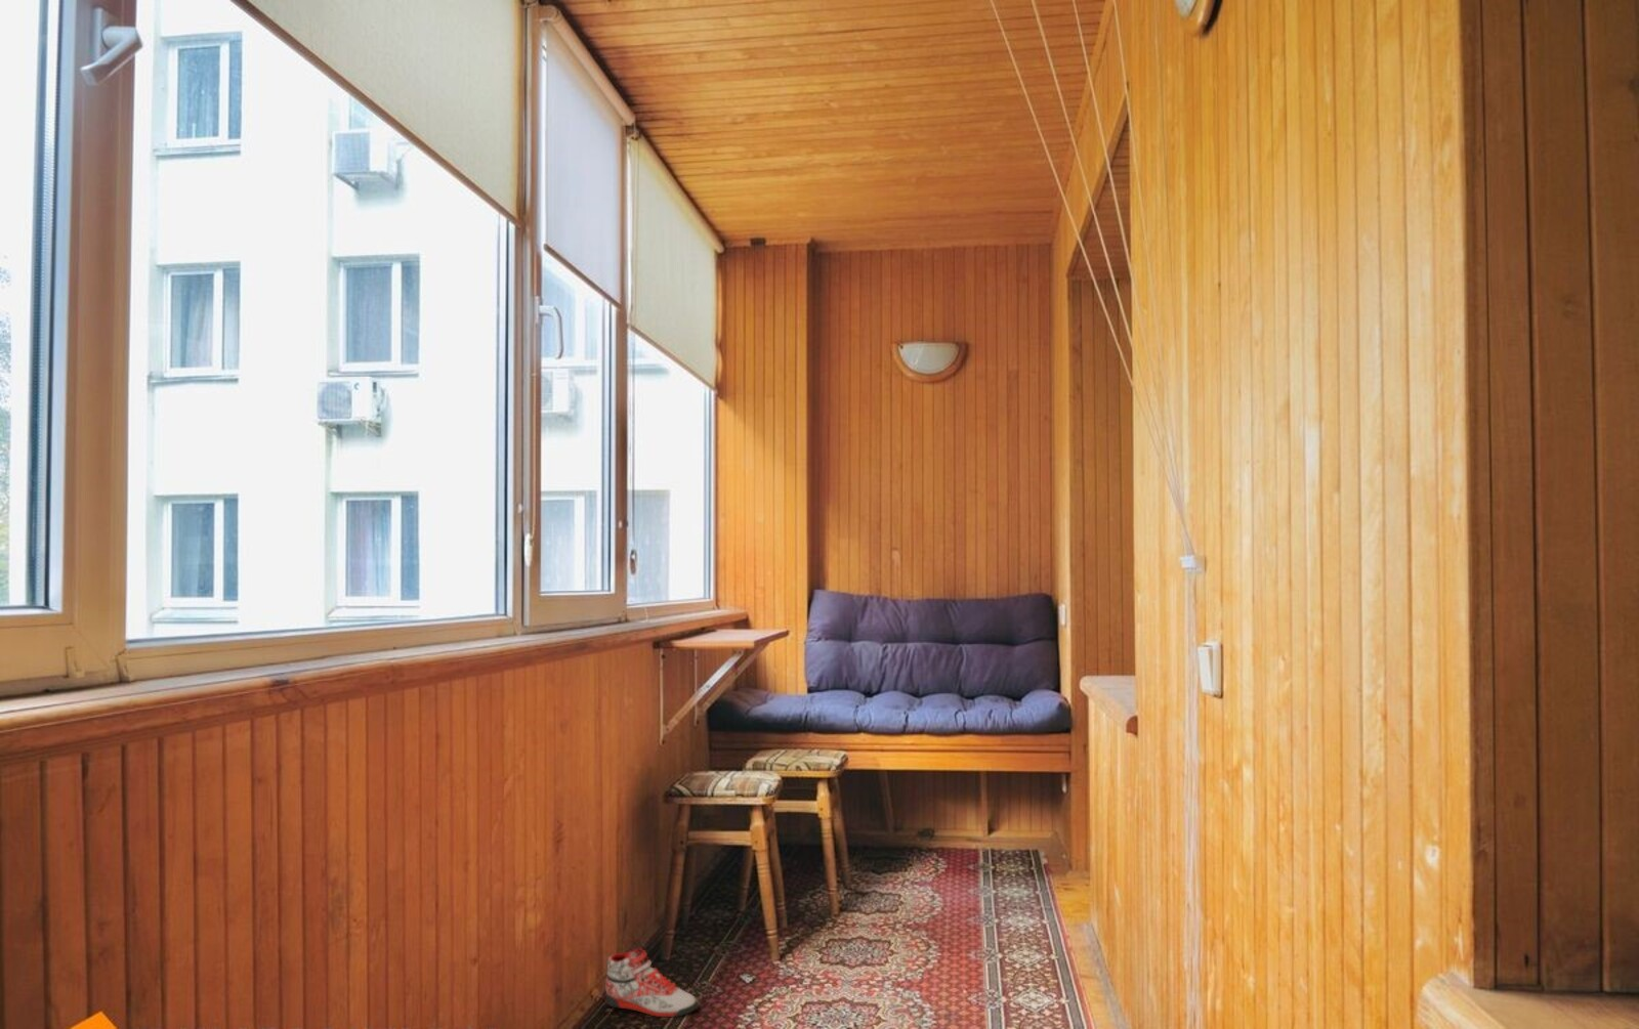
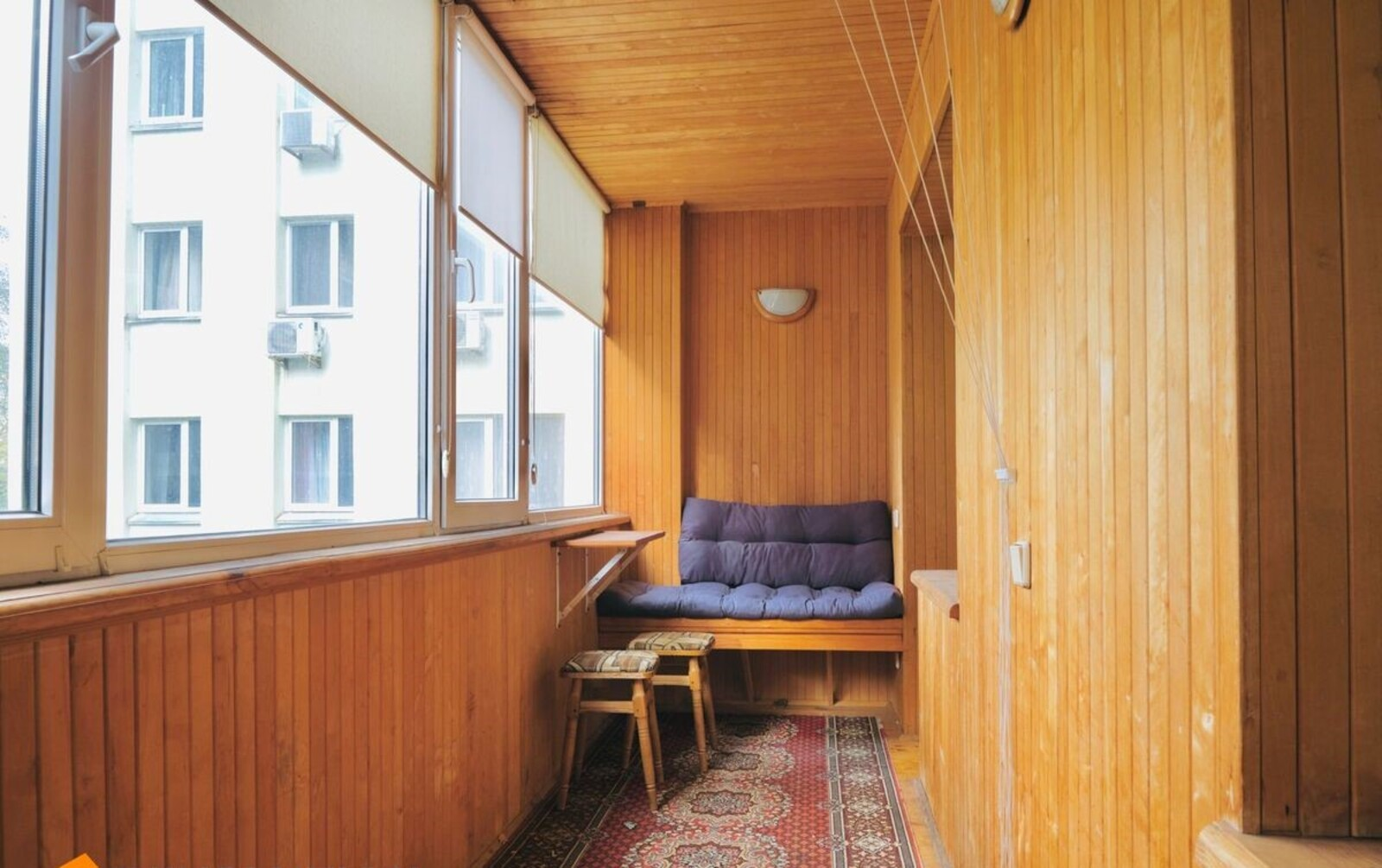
- sneaker [605,947,699,1017]
